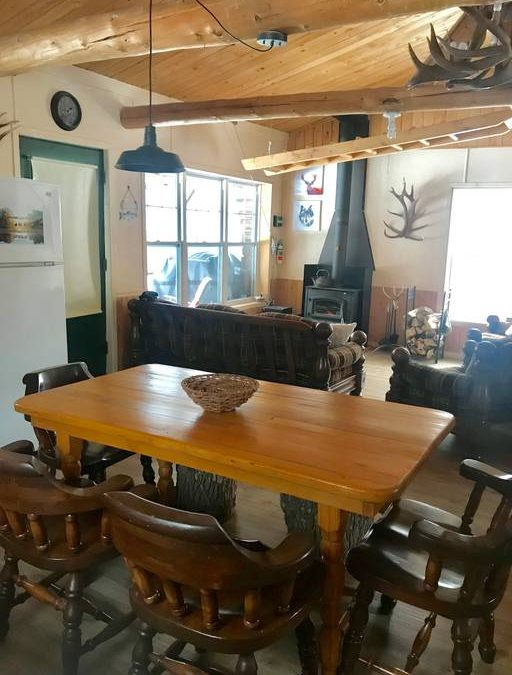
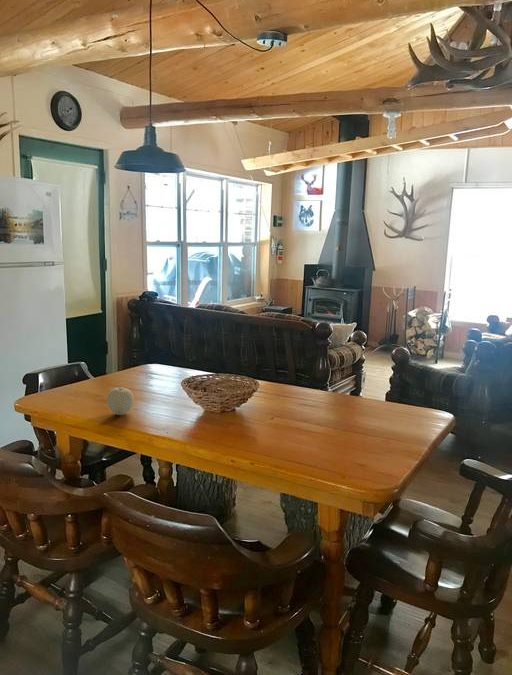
+ fruit [106,386,135,416]
